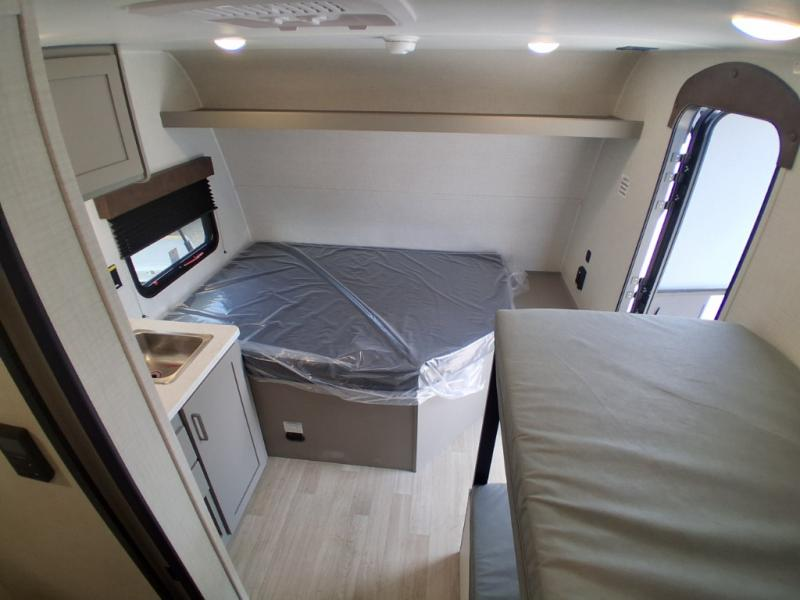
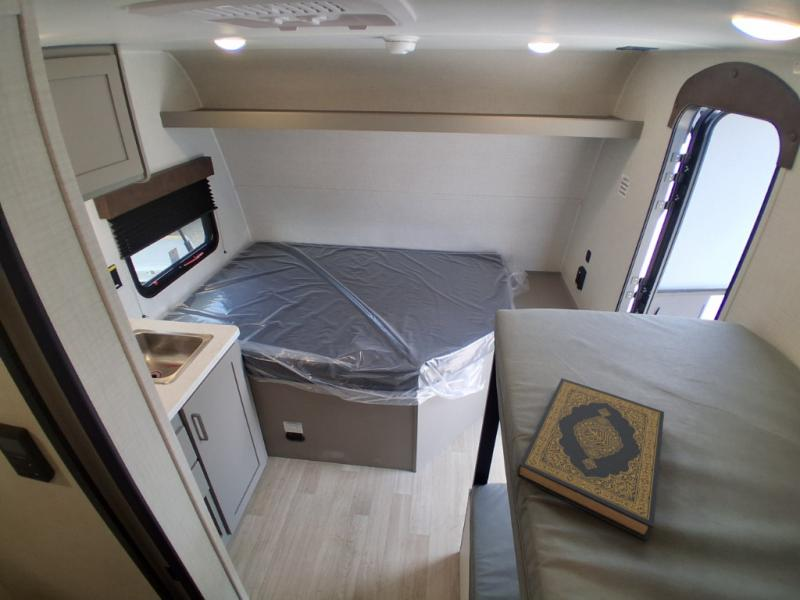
+ hardback book [516,377,665,542]
